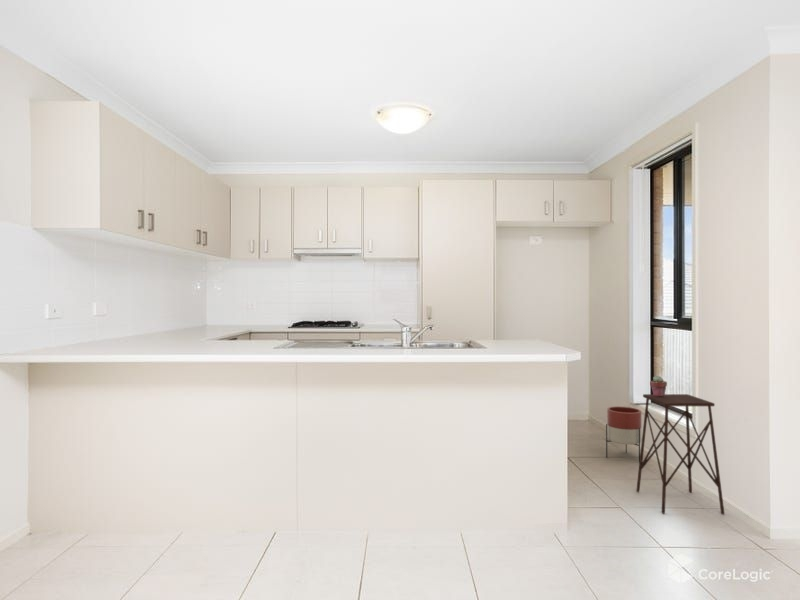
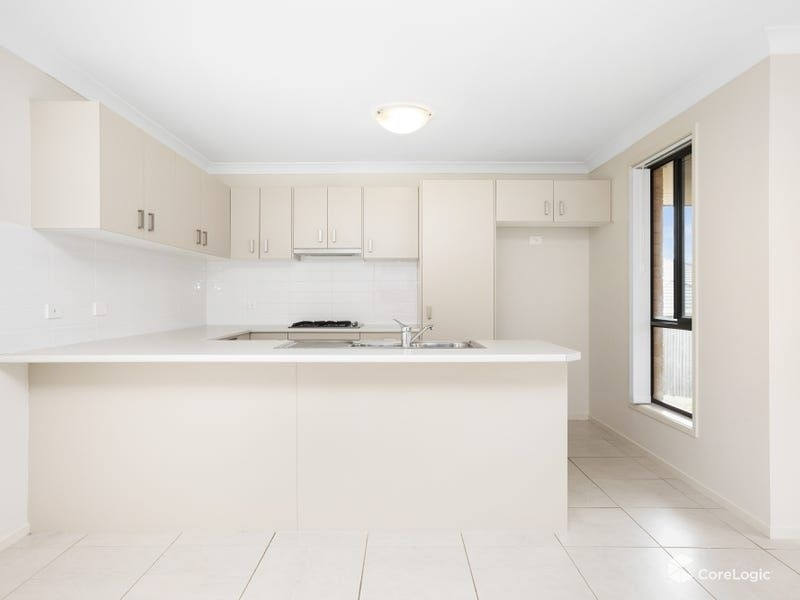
- planter [605,405,642,463]
- side table [635,393,725,515]
- potted succulent [649,375,668,397]
